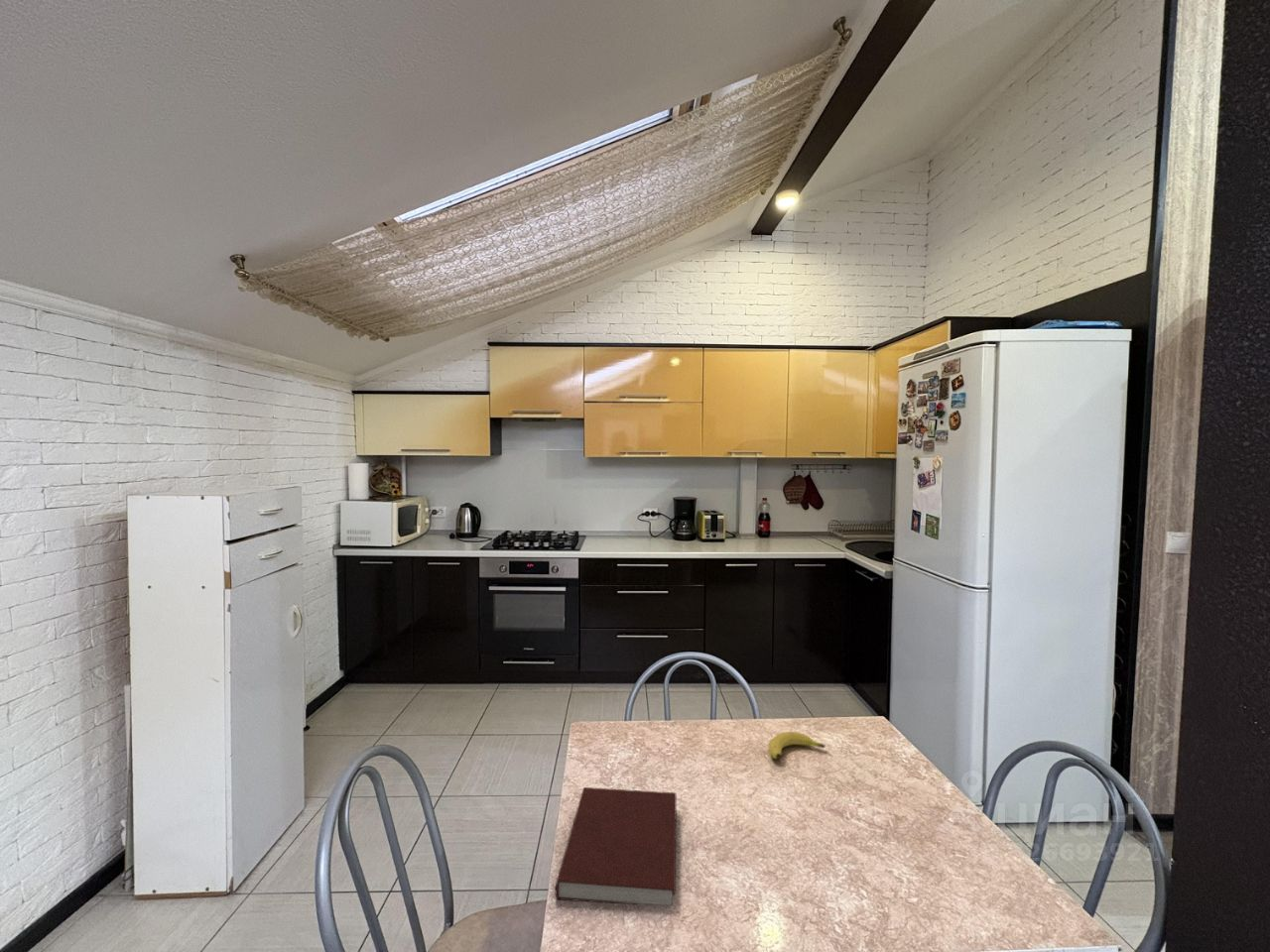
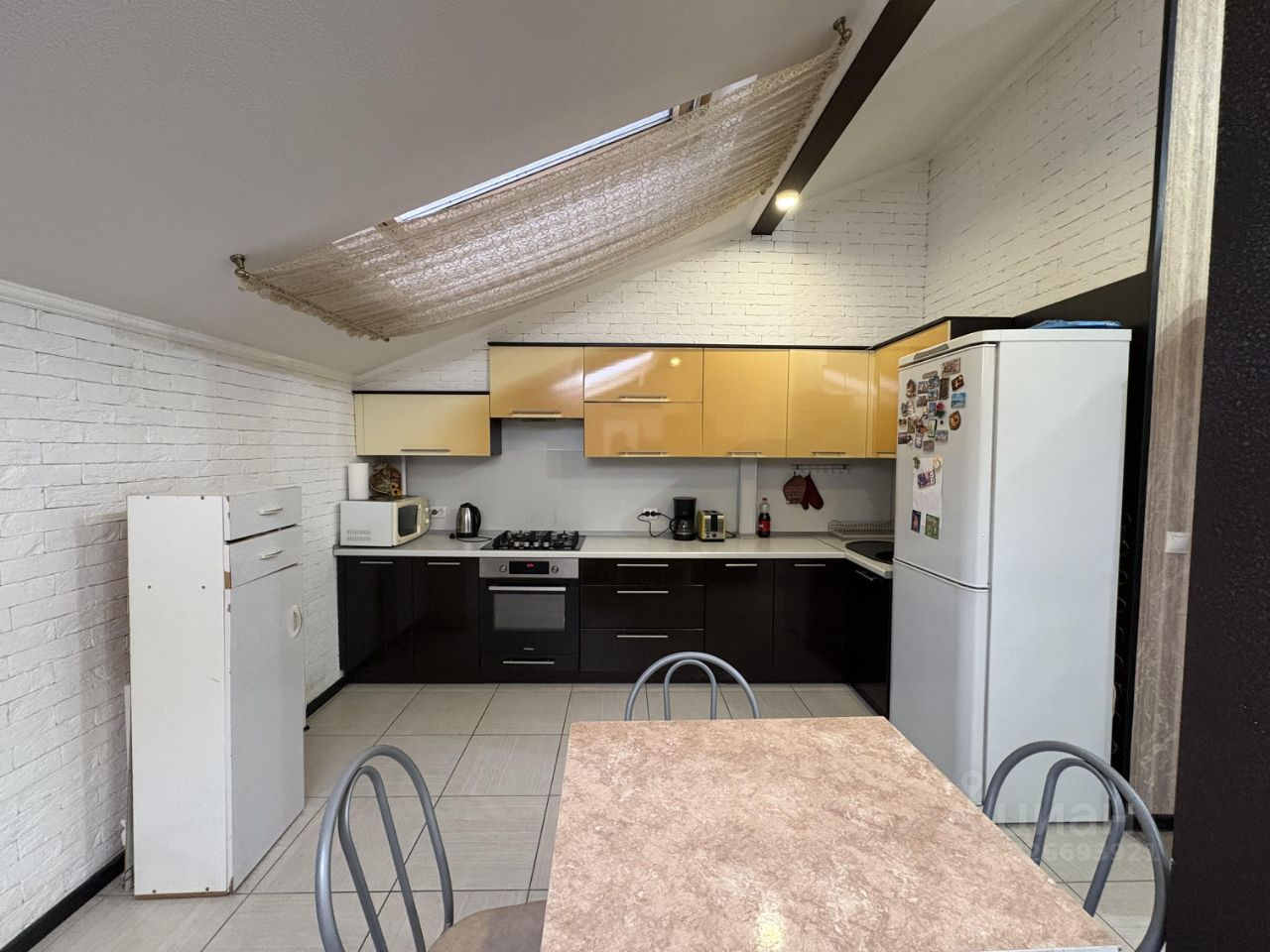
- notebook [554,786,677,906]
- fruit [767,731,826,760]
